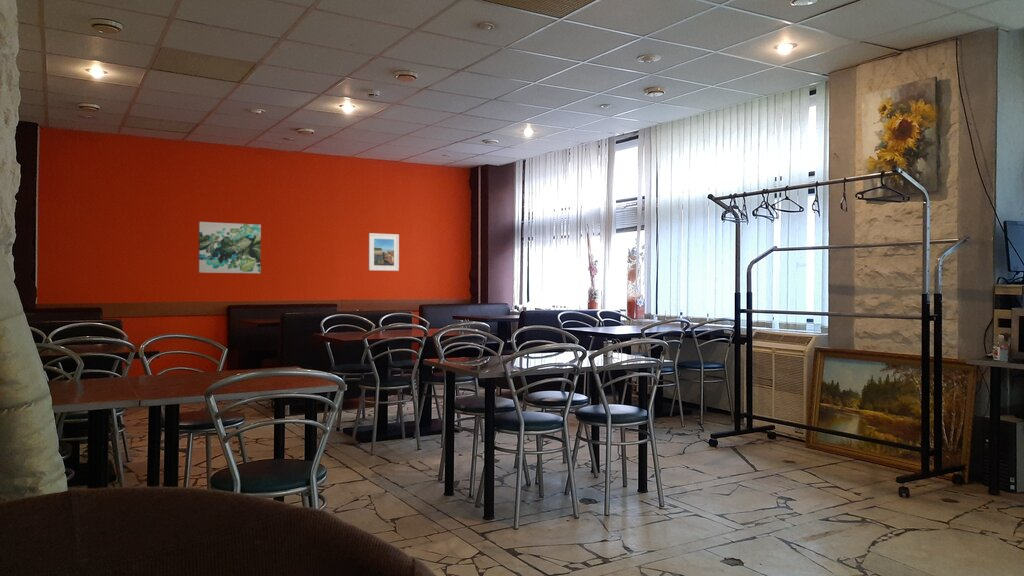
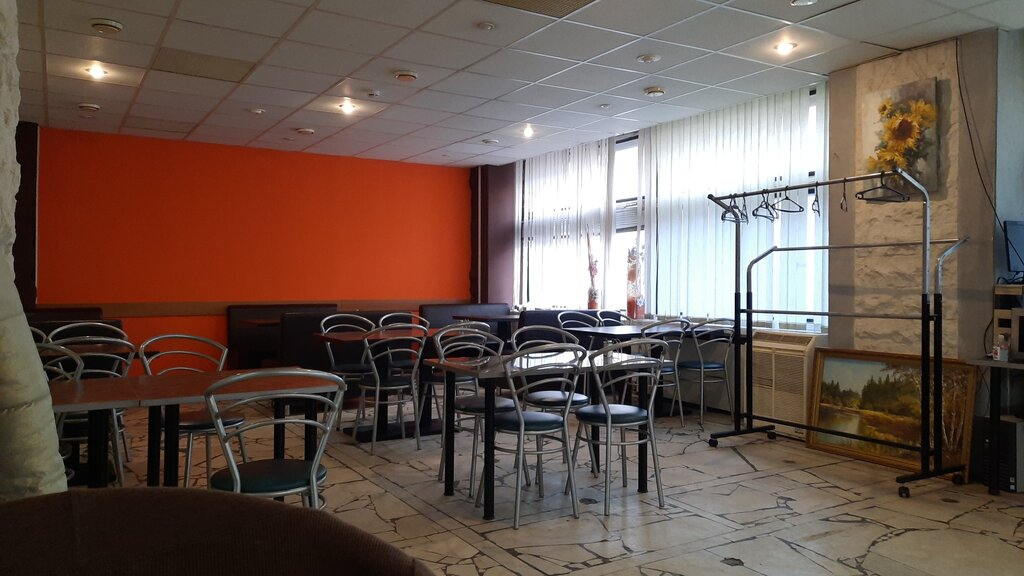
- wall art [198,221,262,274]
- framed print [368,232,400,272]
